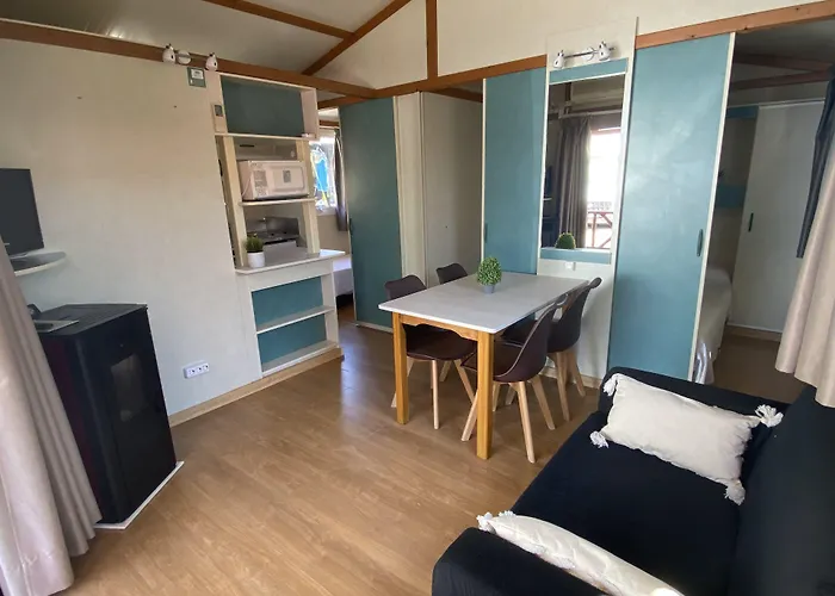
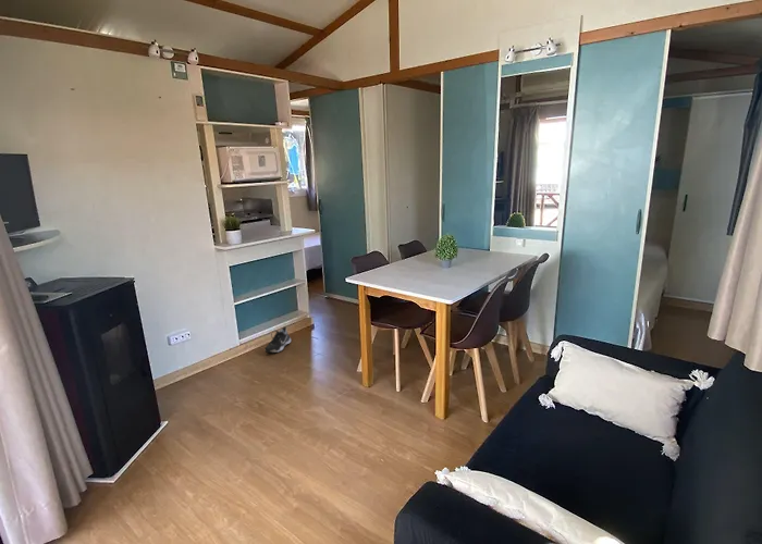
+ shoe [263,325,292,354]
